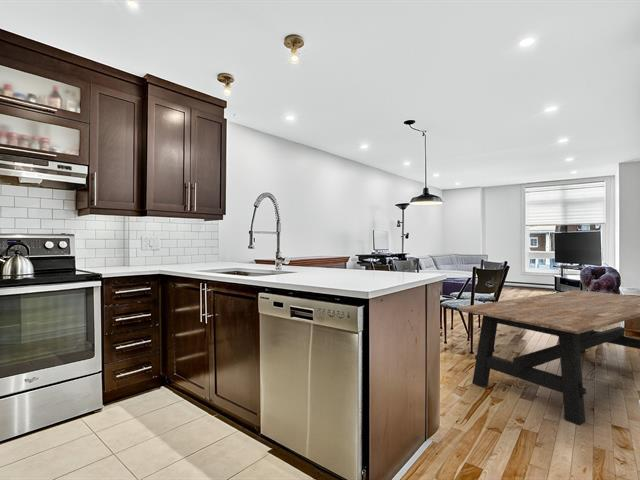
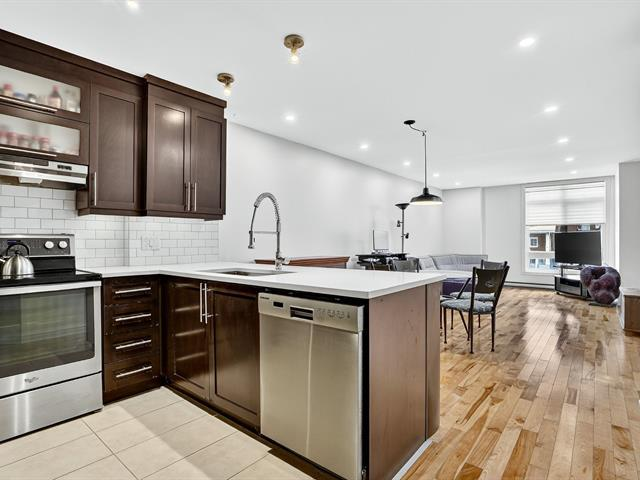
- dining table [458,289,640,426]
